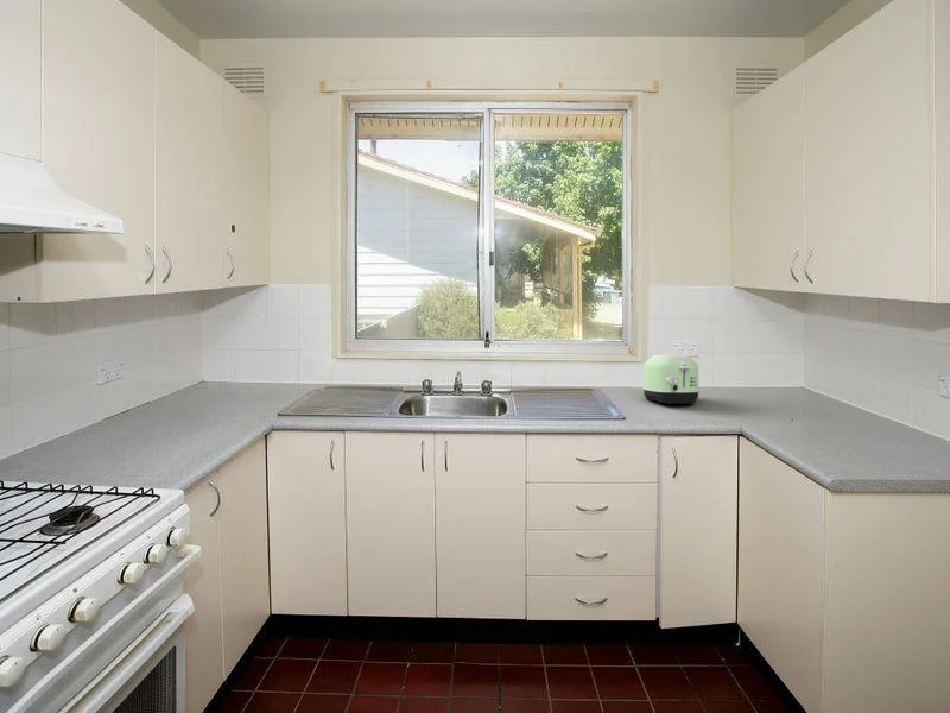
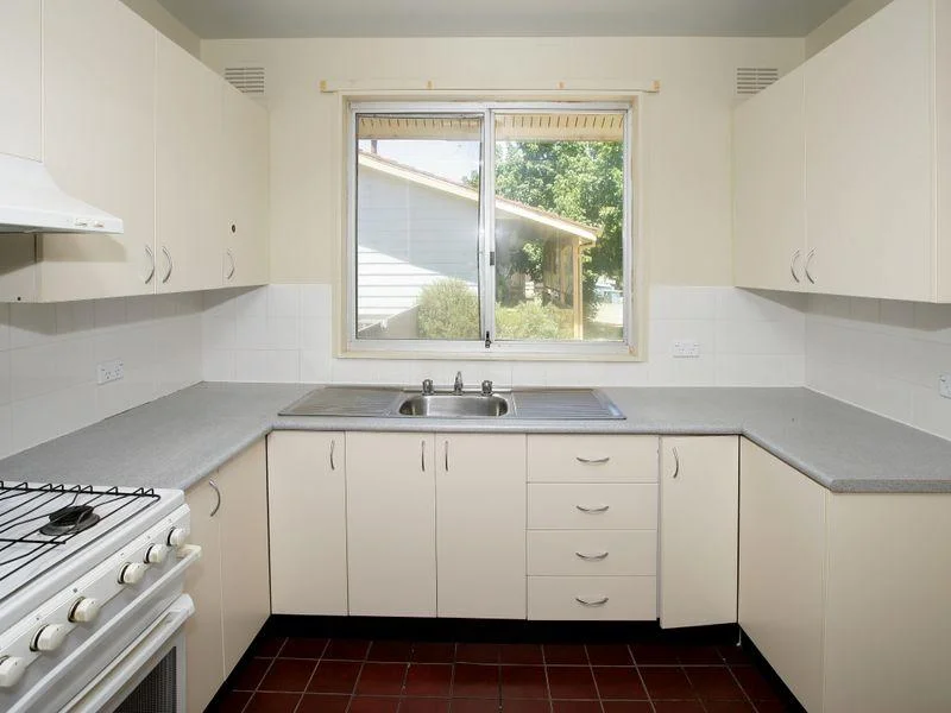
- toaster [641,354,701,405]
